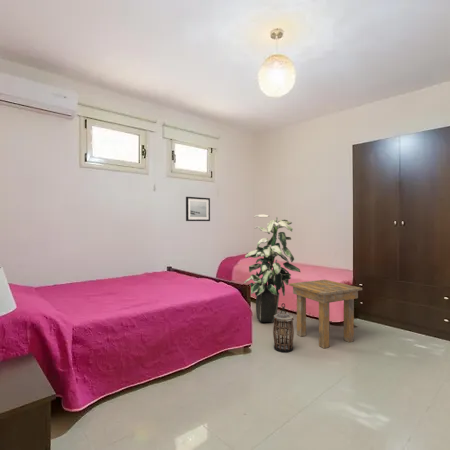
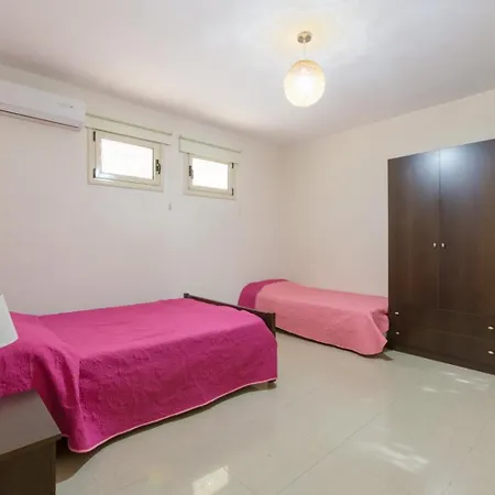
- wall art [185,196,211,222]
- lantern [272,302,295,353]
- indoor plant [243,213,301,323]
- side table [288,279,363,349]
